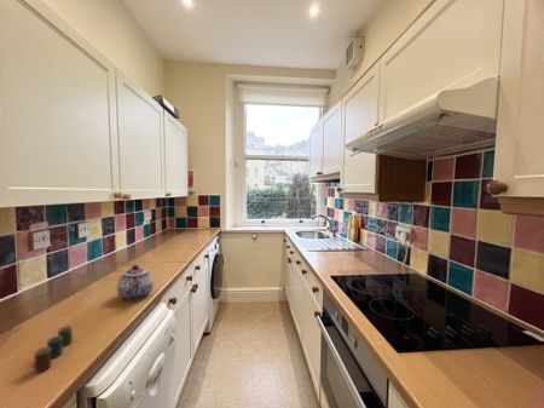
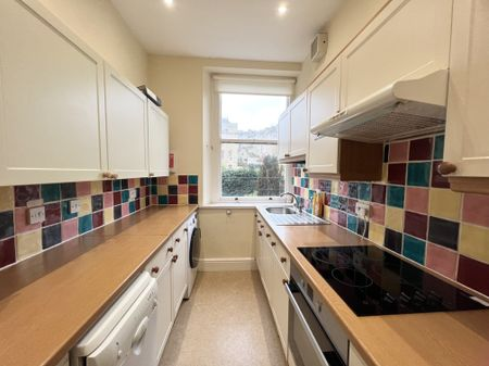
- cup [33,324,74,373]
- teapot [116,264,155,301]
